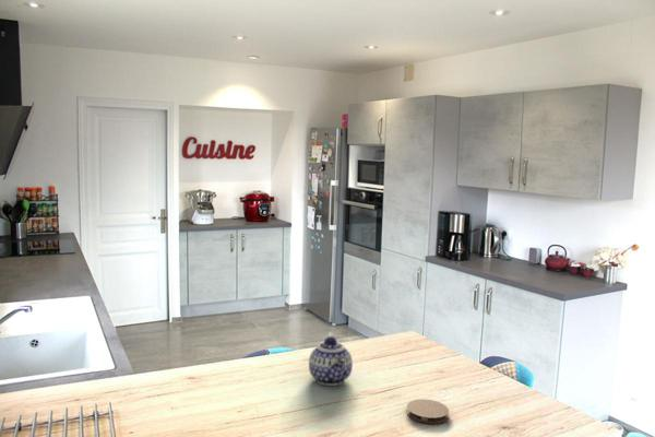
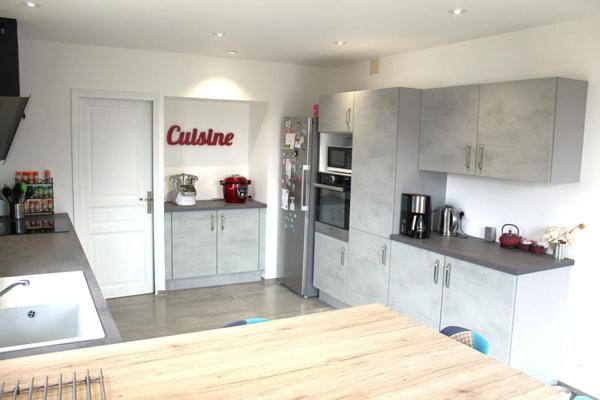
- teapot [308,335,354,387]
- coaster [406,398,450,425]
